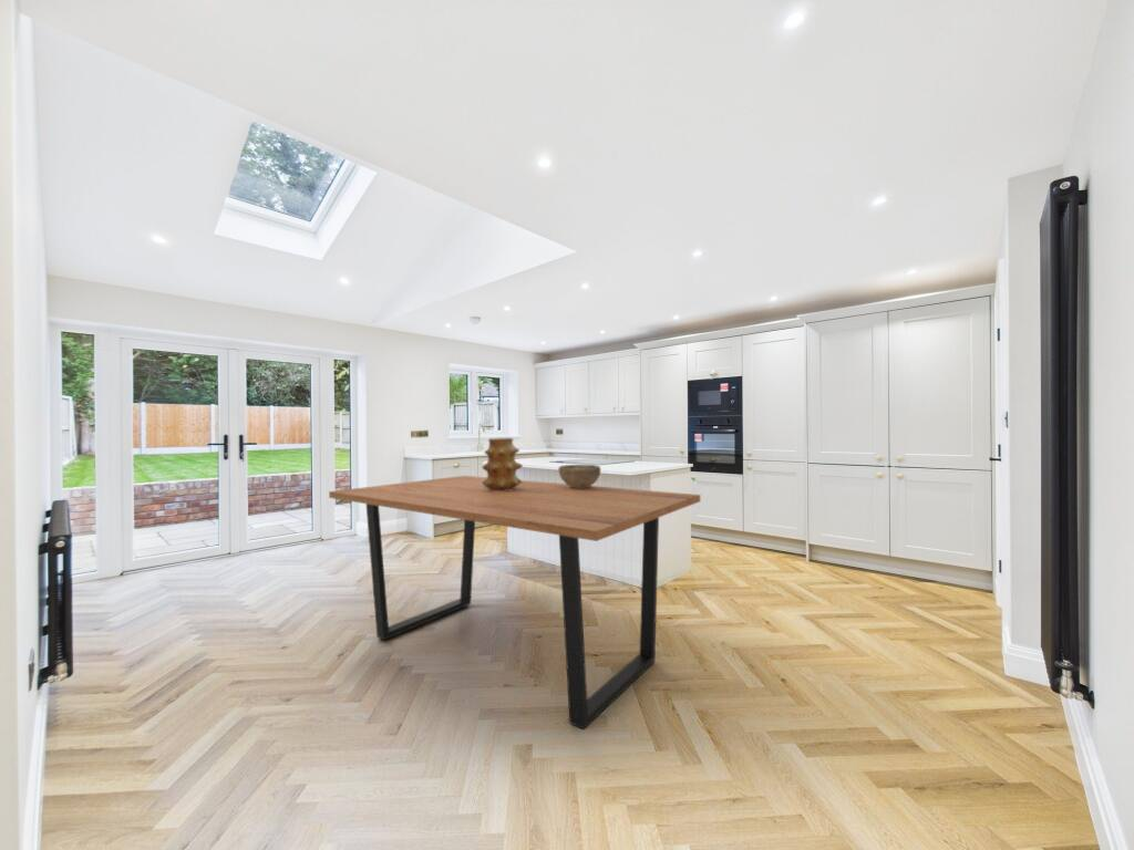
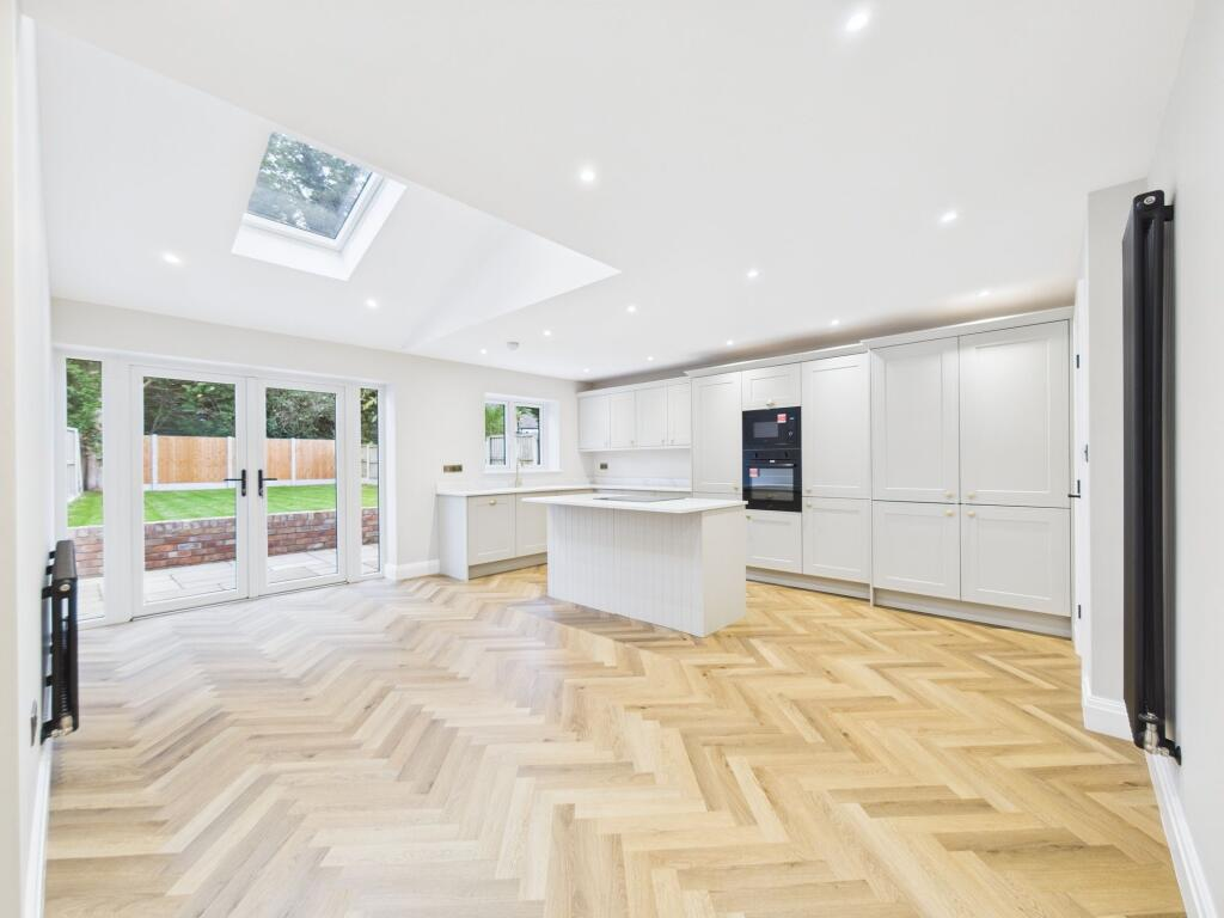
- vase [481,436,524,491]
- dining table [328,475,701,730]
- decorative bowl [557,464,601,488]
